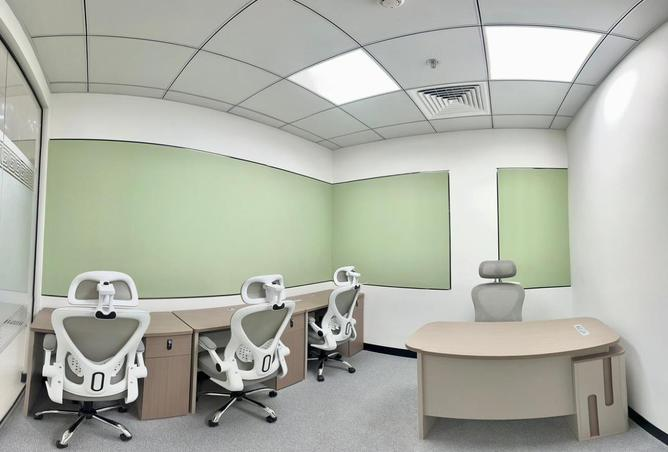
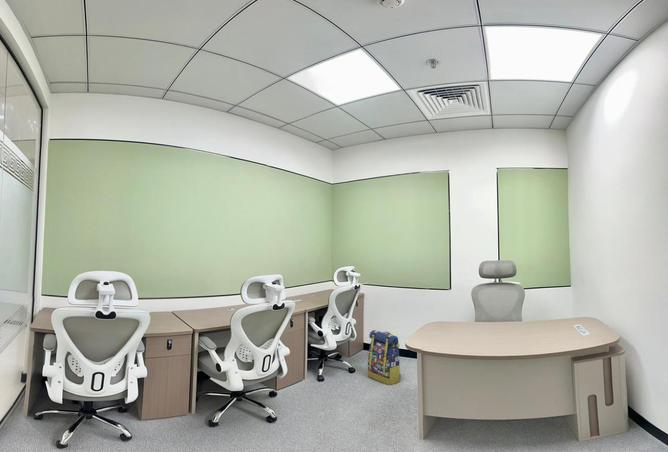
+ backpack [367,329,402,386]
